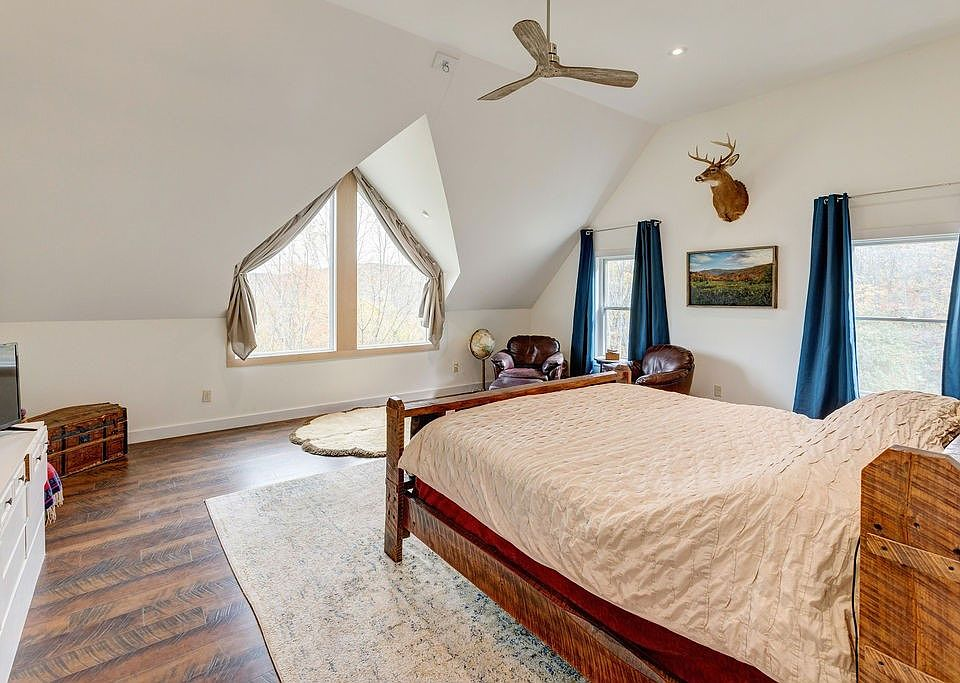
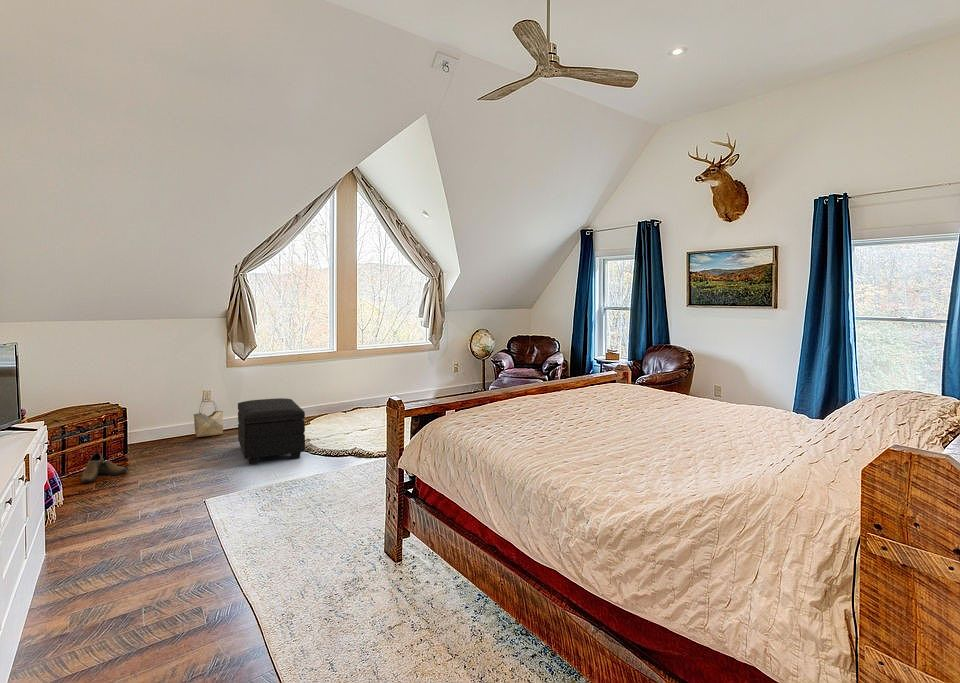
+ footstool [237,397,306,465]
+ woven basket [193,398,224,438]
+ shoe [81,449,128,483]
